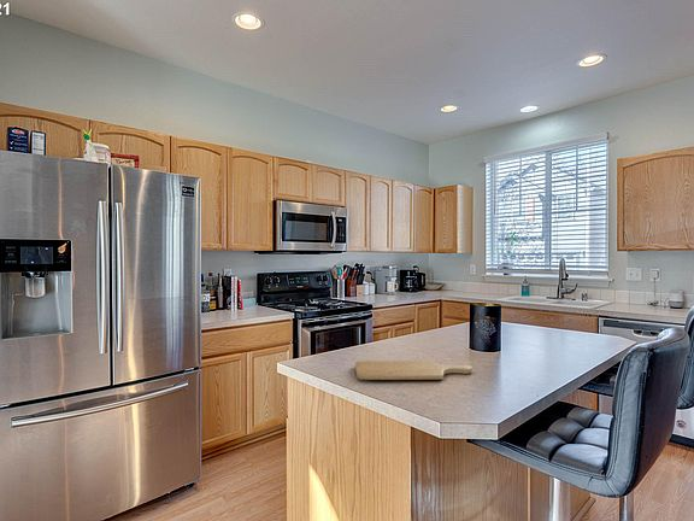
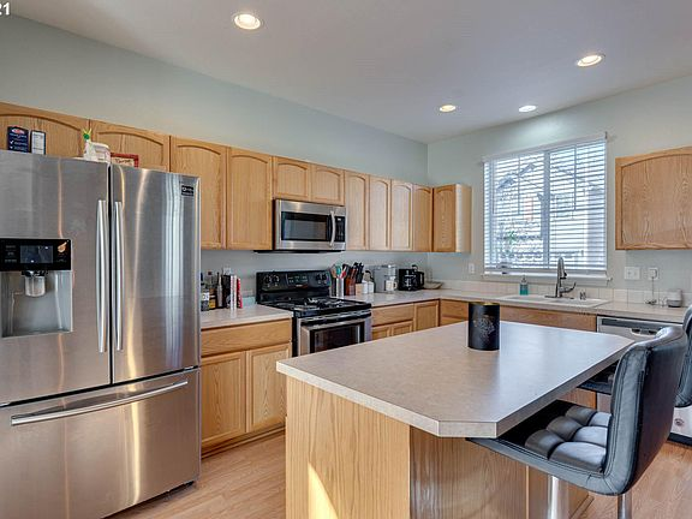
- chopping board [354,359,474,381]
